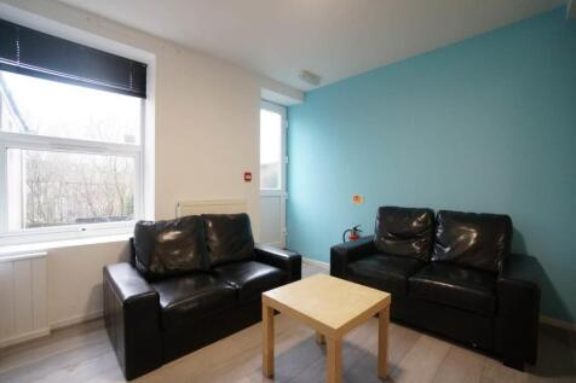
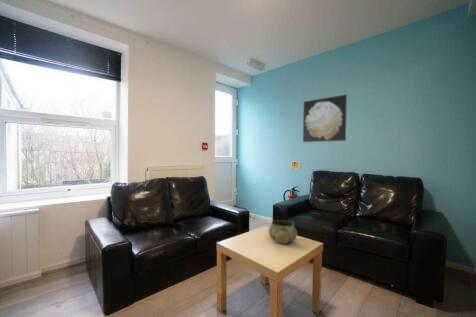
+ decorative bowl [268,219,298,245]
+ wall art [302,94,348,143]
